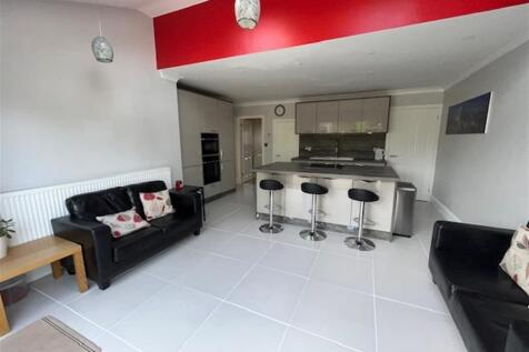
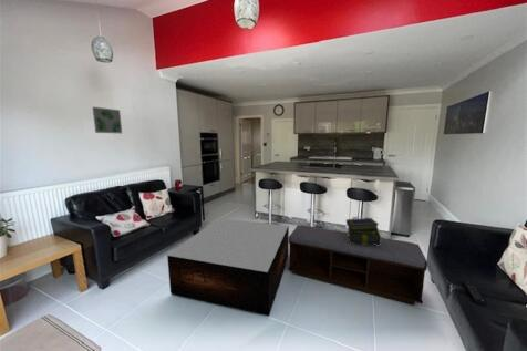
+ coffee table [166,217,290,317]
+ bench [287,224,428,307]
+ remote control [462,280,487,307]
+ wall art [92,106,123,134]
+ stack of books [345,217,382,246]
